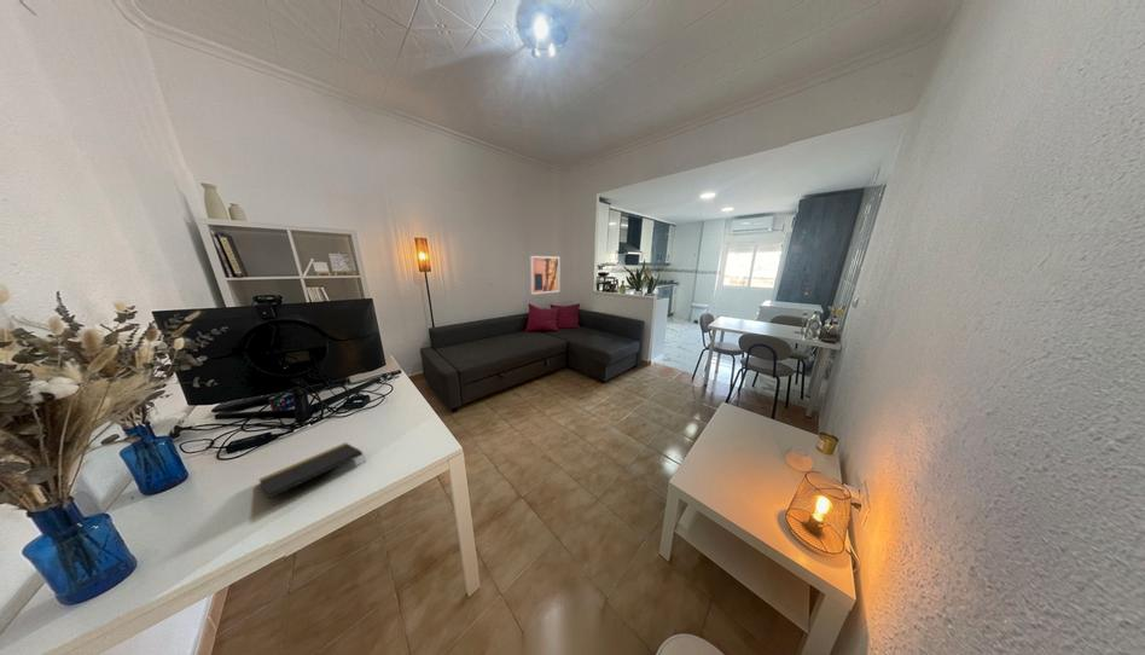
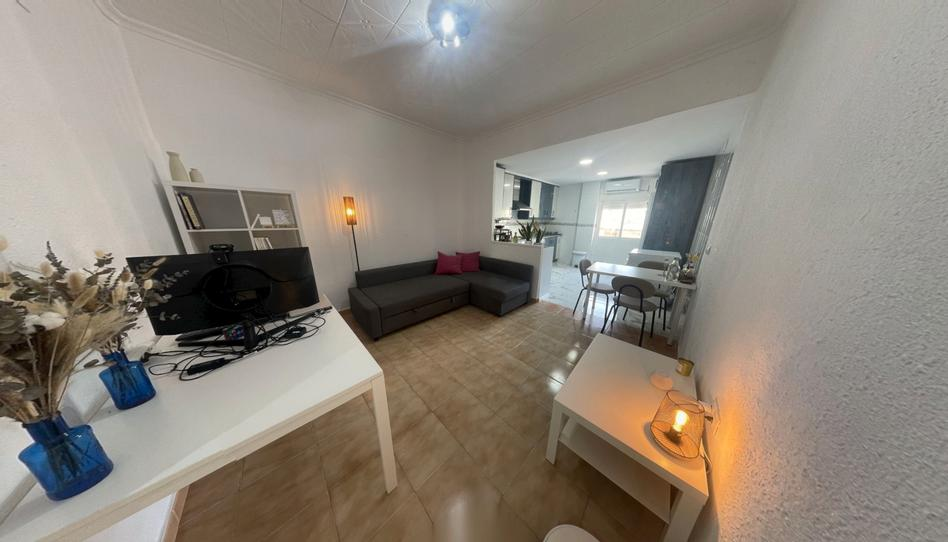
- notepad [258,441,367,499]
- wall art [529,255,560,295]
